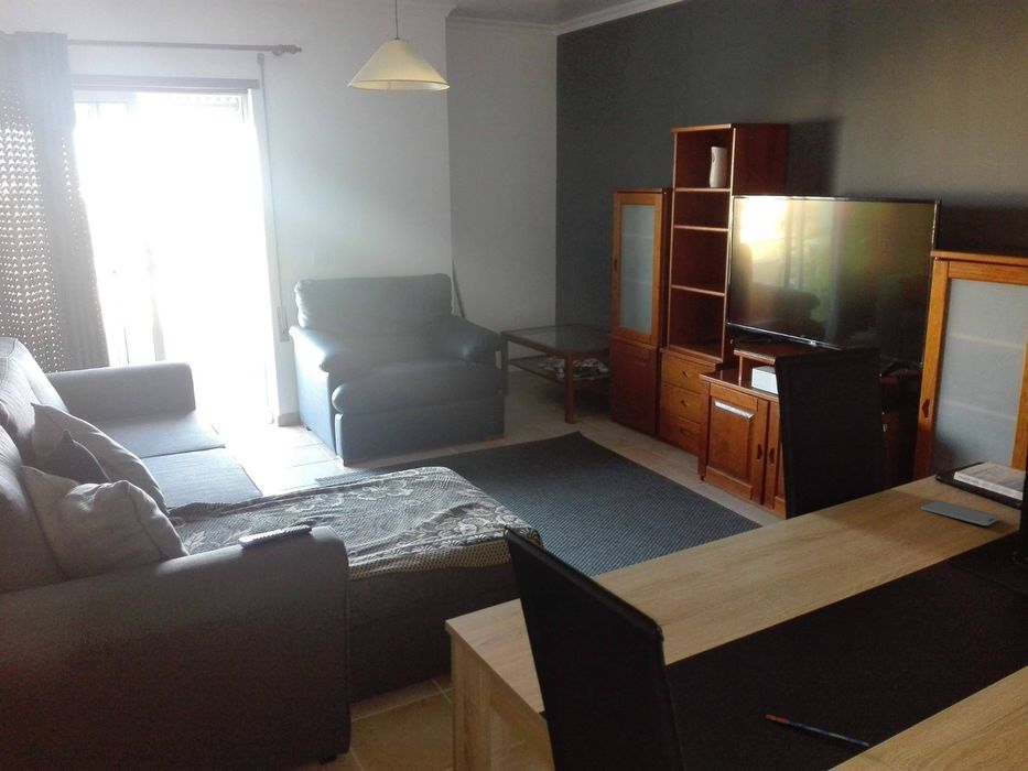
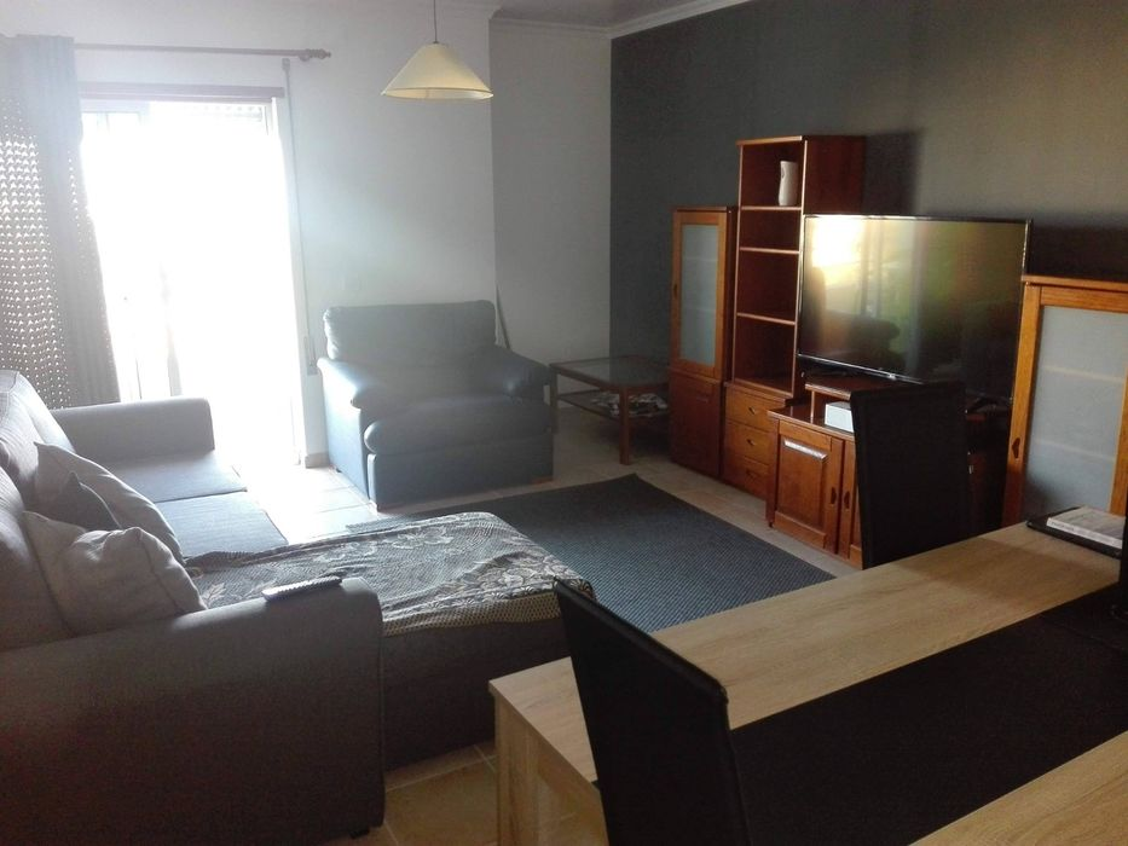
- pen [765,714,870,747]
- smartphone [920,500,1000,526]
